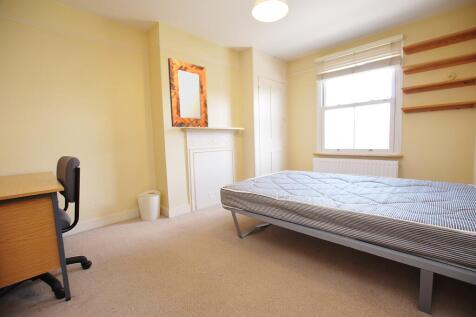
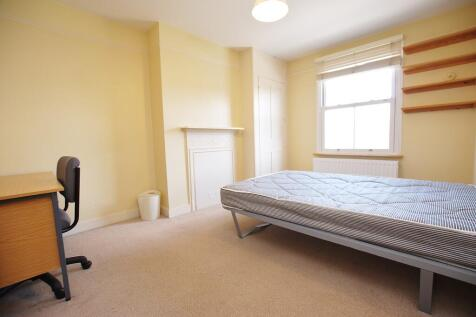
- home mirror [167,57,209,128]
